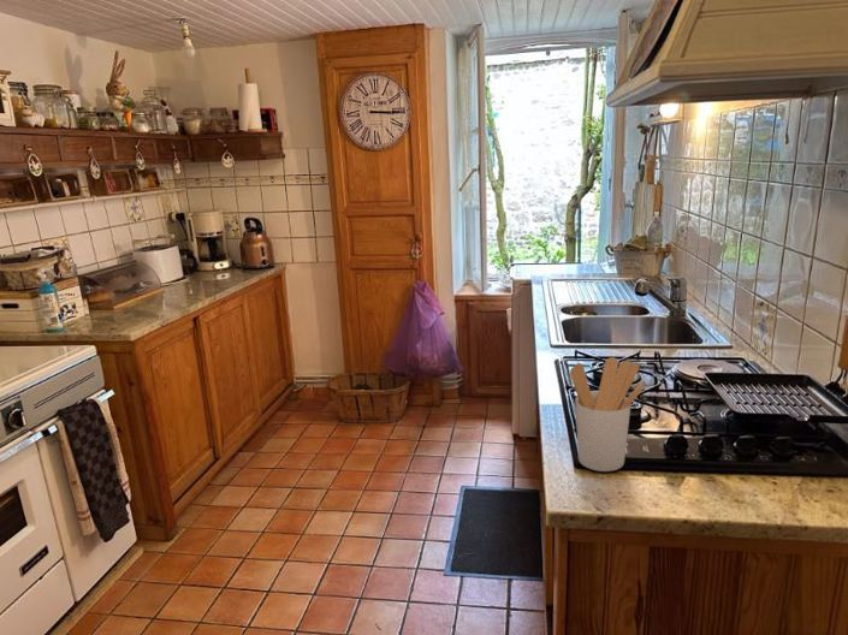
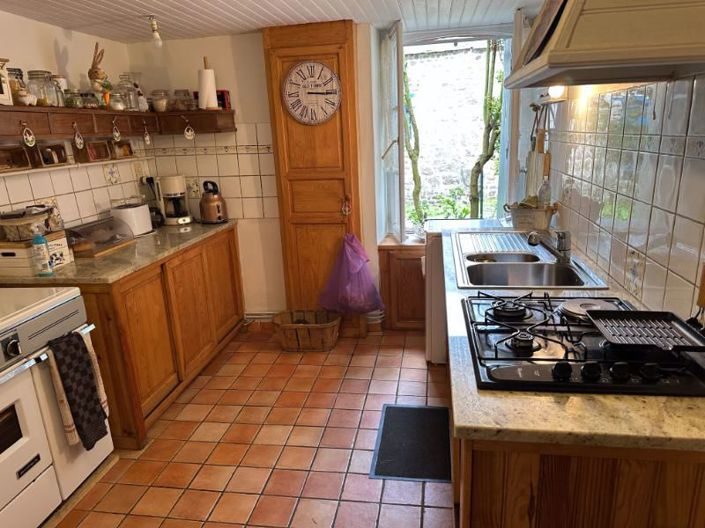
- utensil holder [569,356,645,473]
